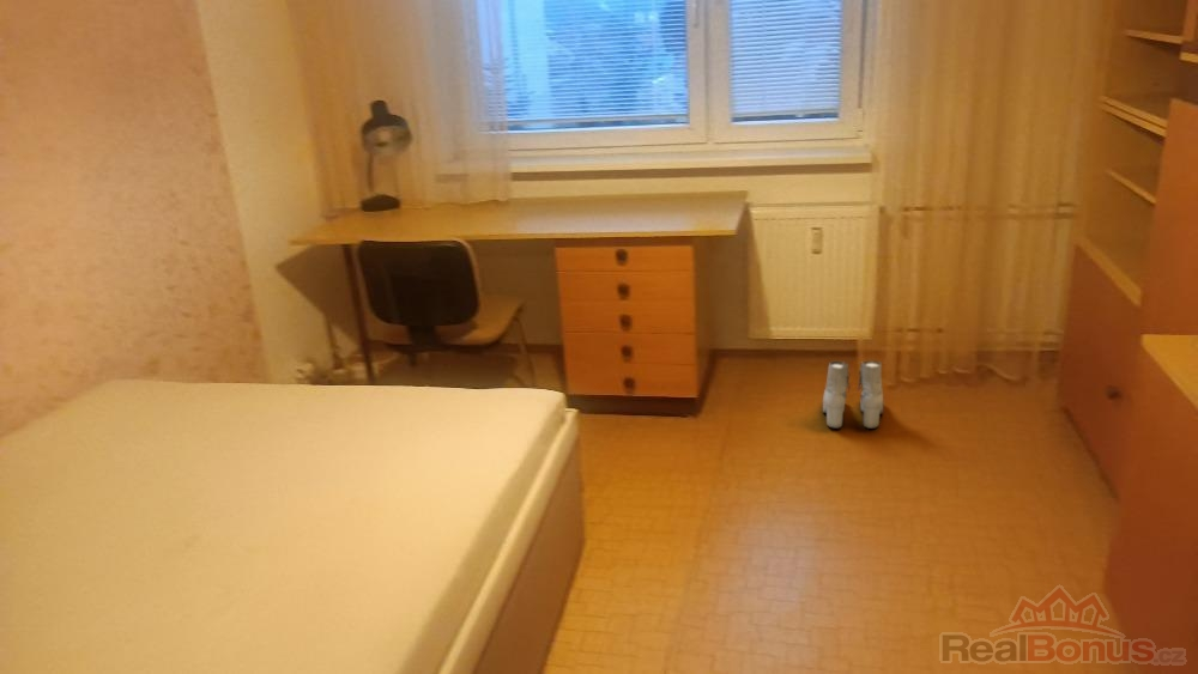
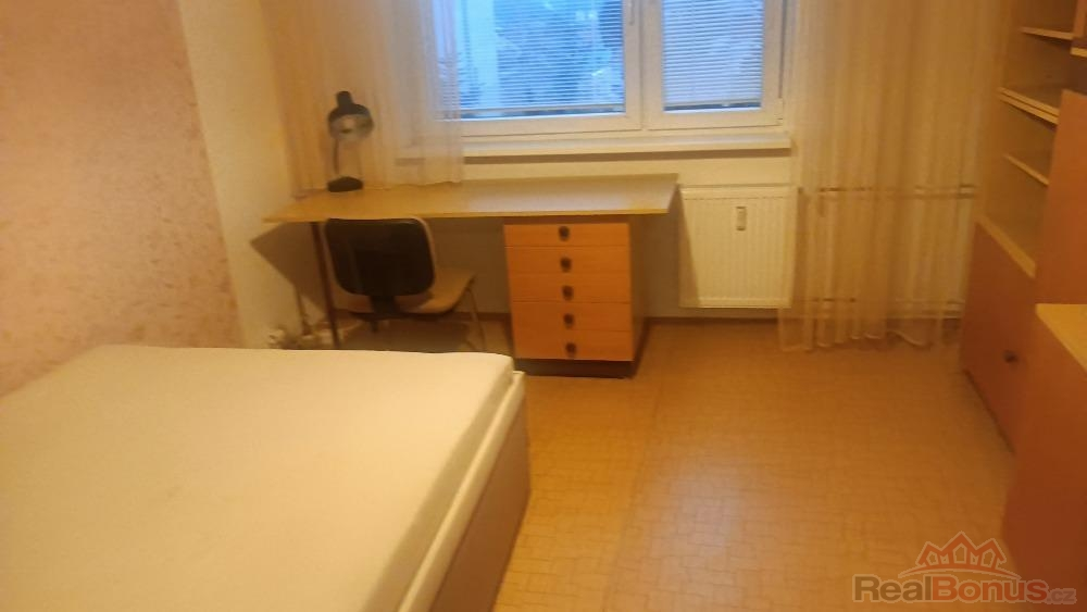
- boots [822,359,884,430]
